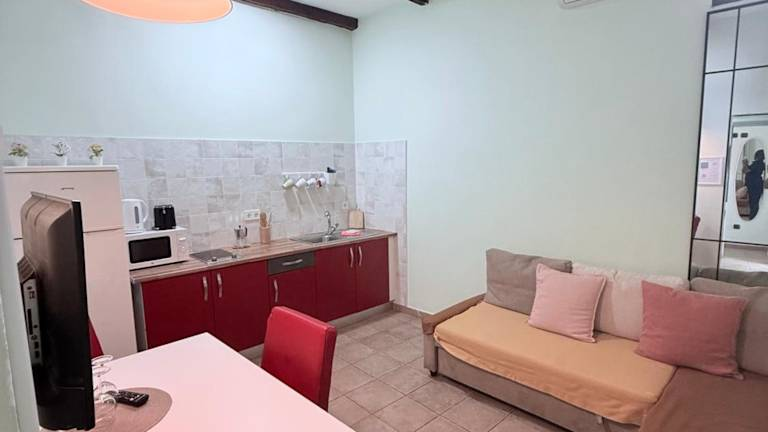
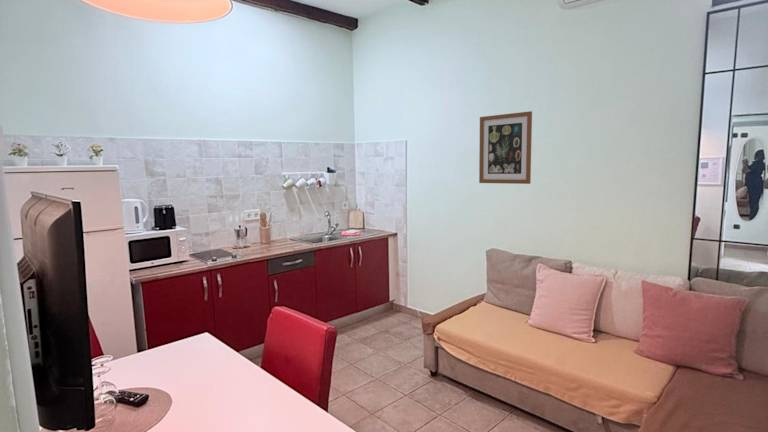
+ wall art [478,110,533,185]
